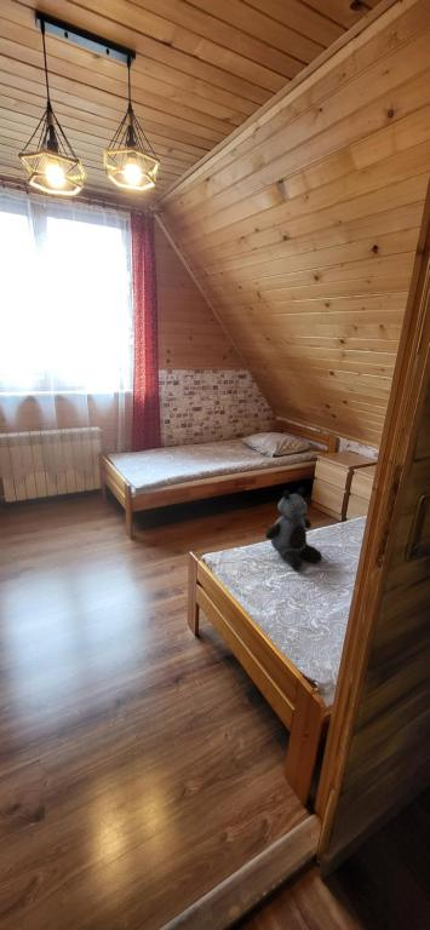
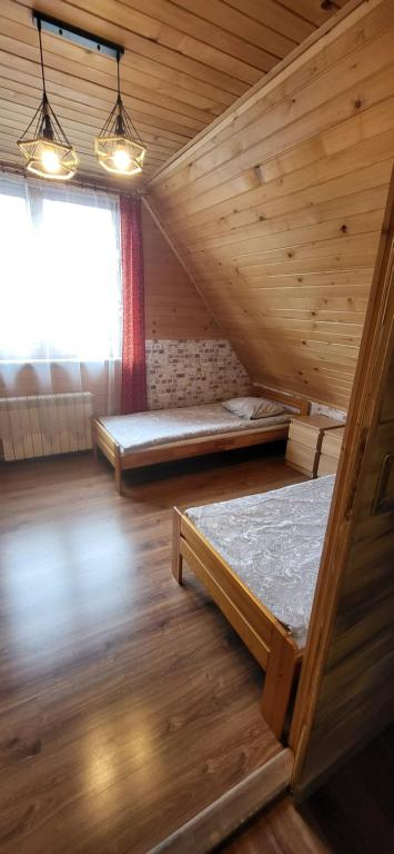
- teddy bear [264,487,323,570]
